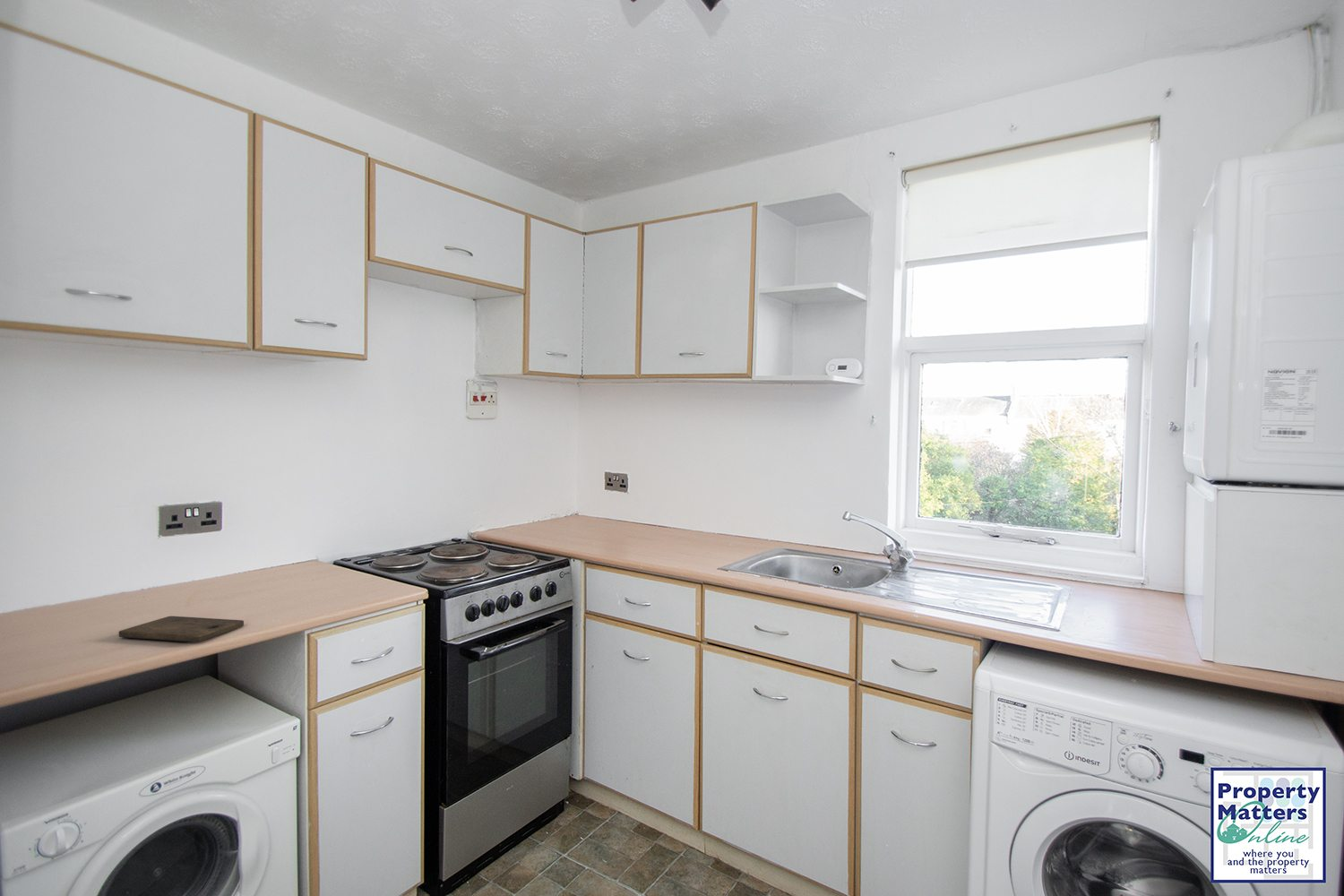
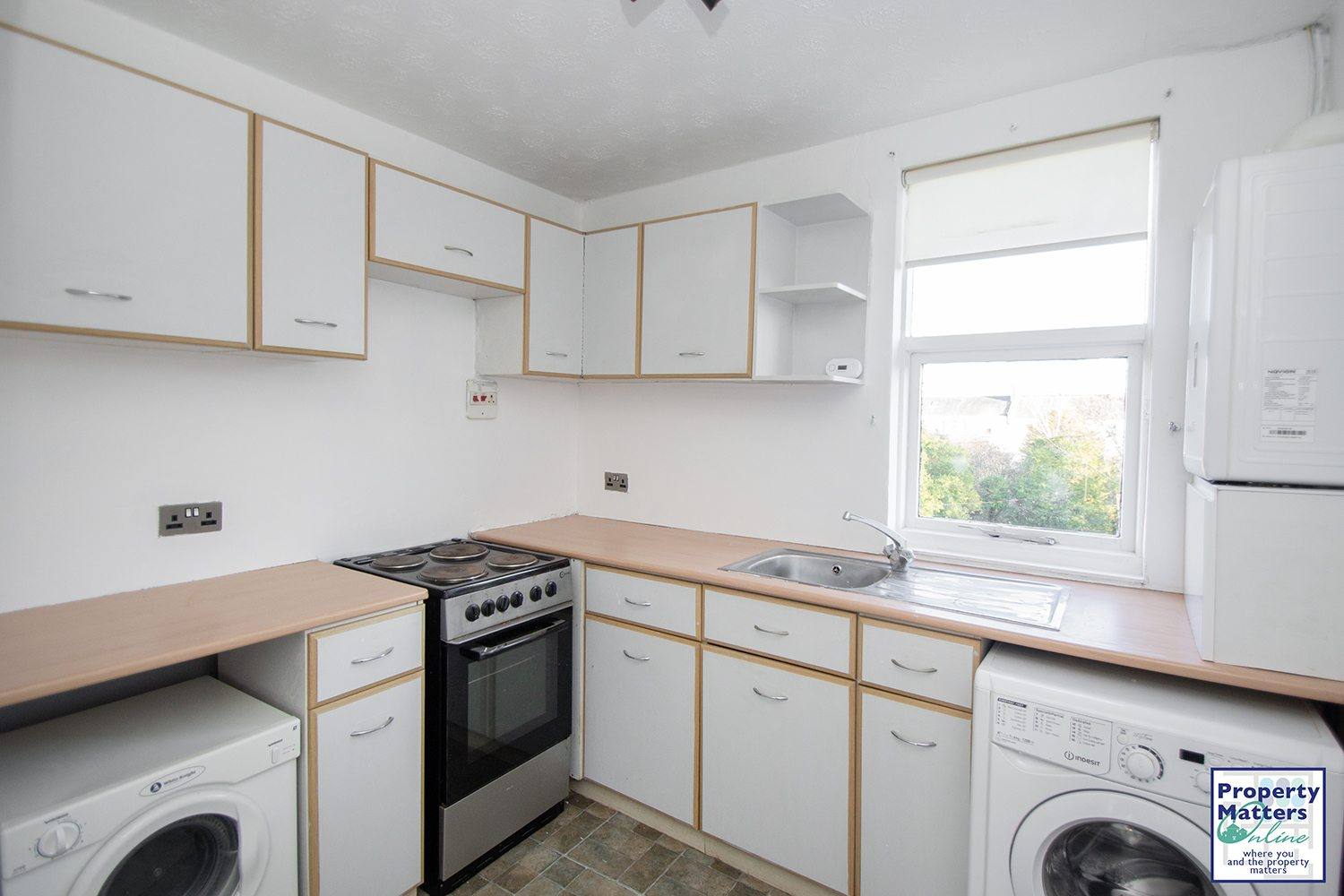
- cutting board [118,616,245,643]
